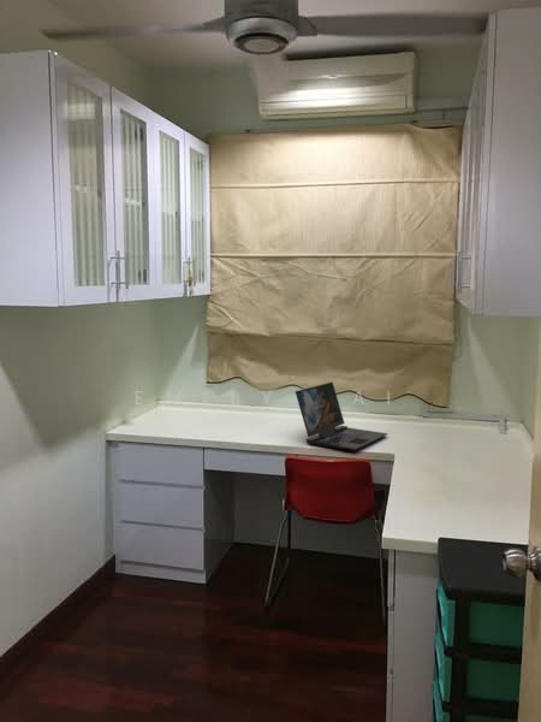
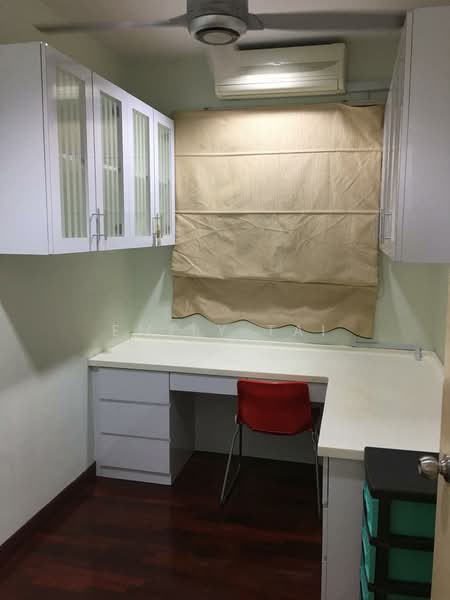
- laptop [295,380,390,451]
